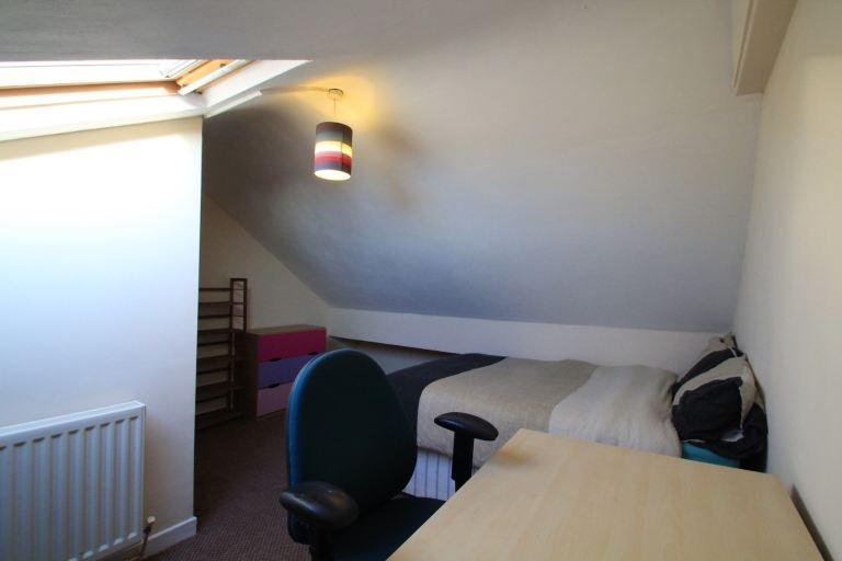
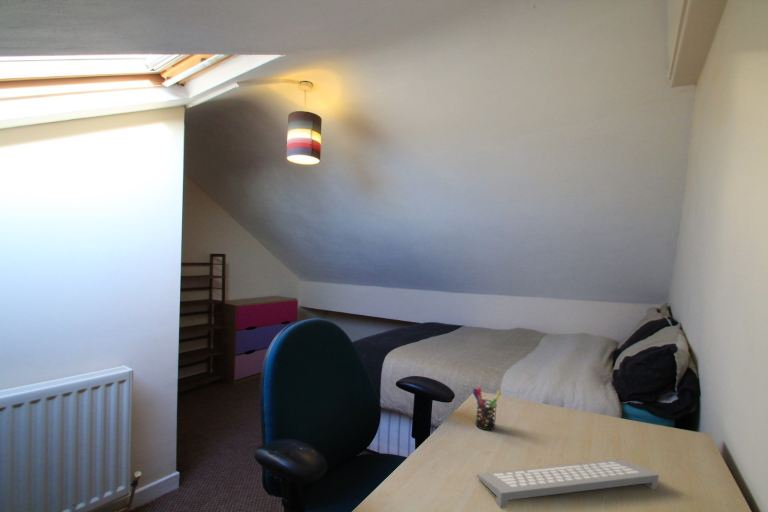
+ computer keyboard [476,458,660,509]
+ pen holder [471,387,501,431]
